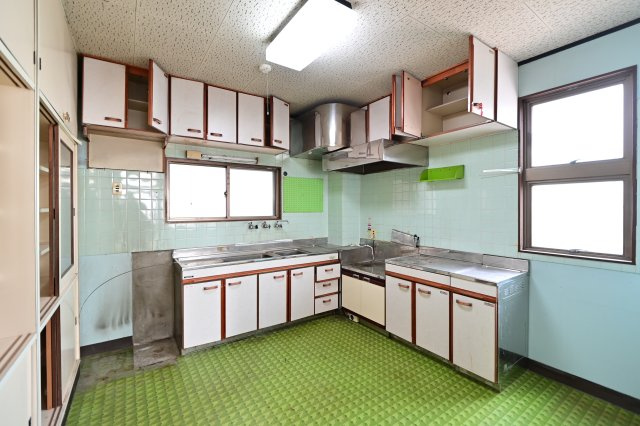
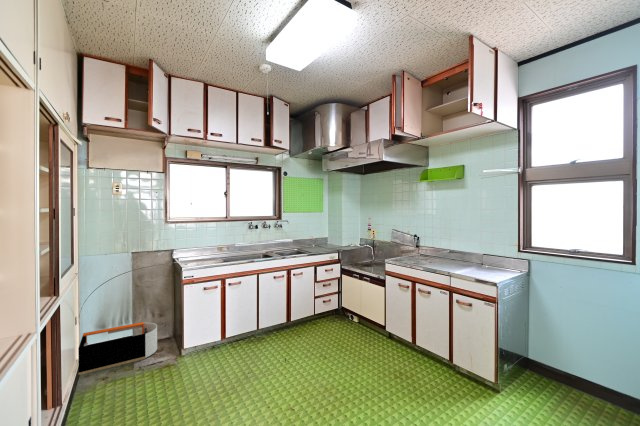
+ storage bin [77,321,158,376]
